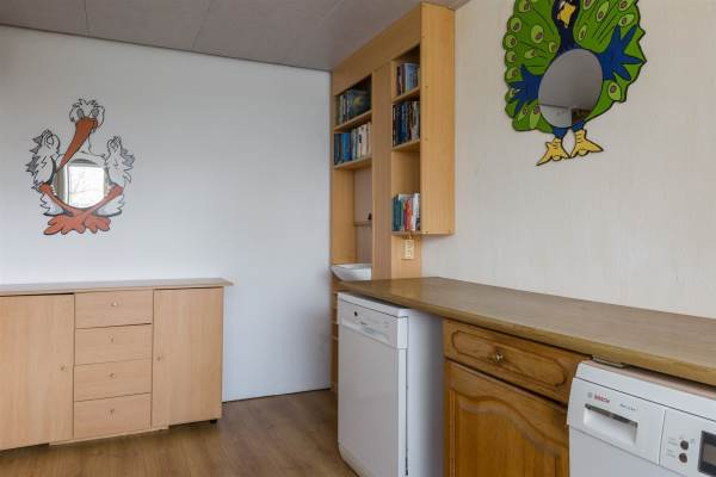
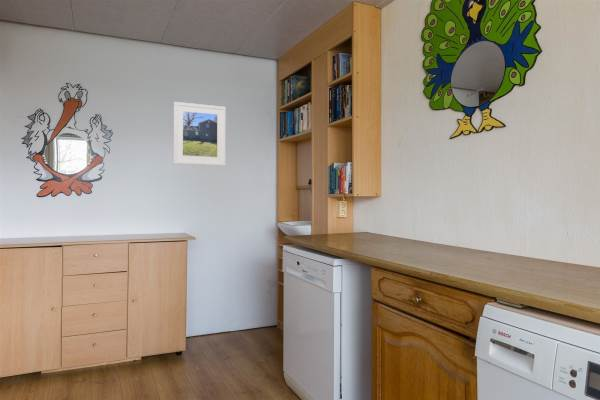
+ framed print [173,101,227,167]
